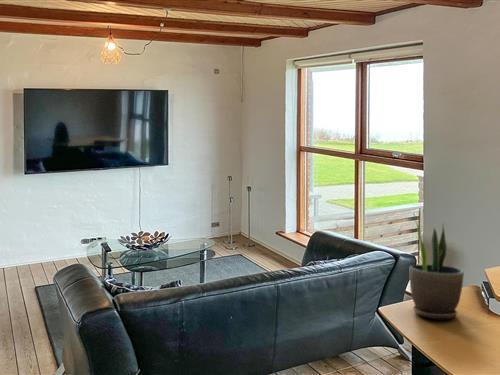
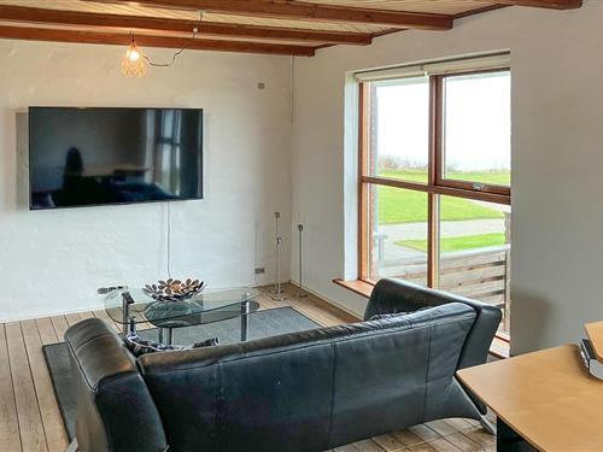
- potted plant [409,217,465,320]
